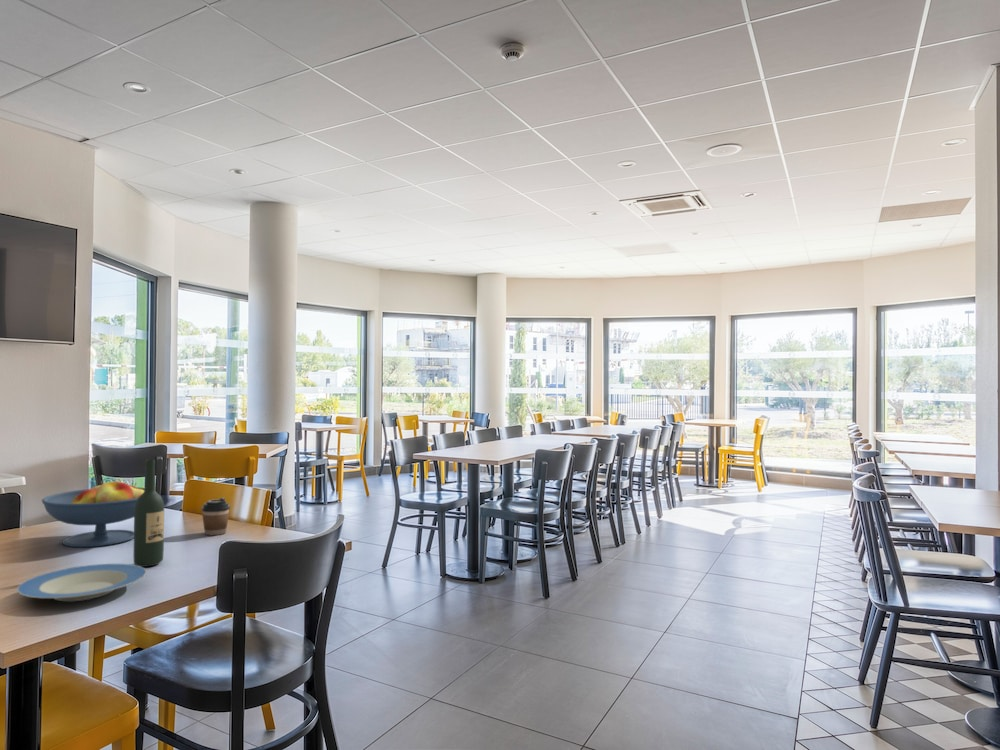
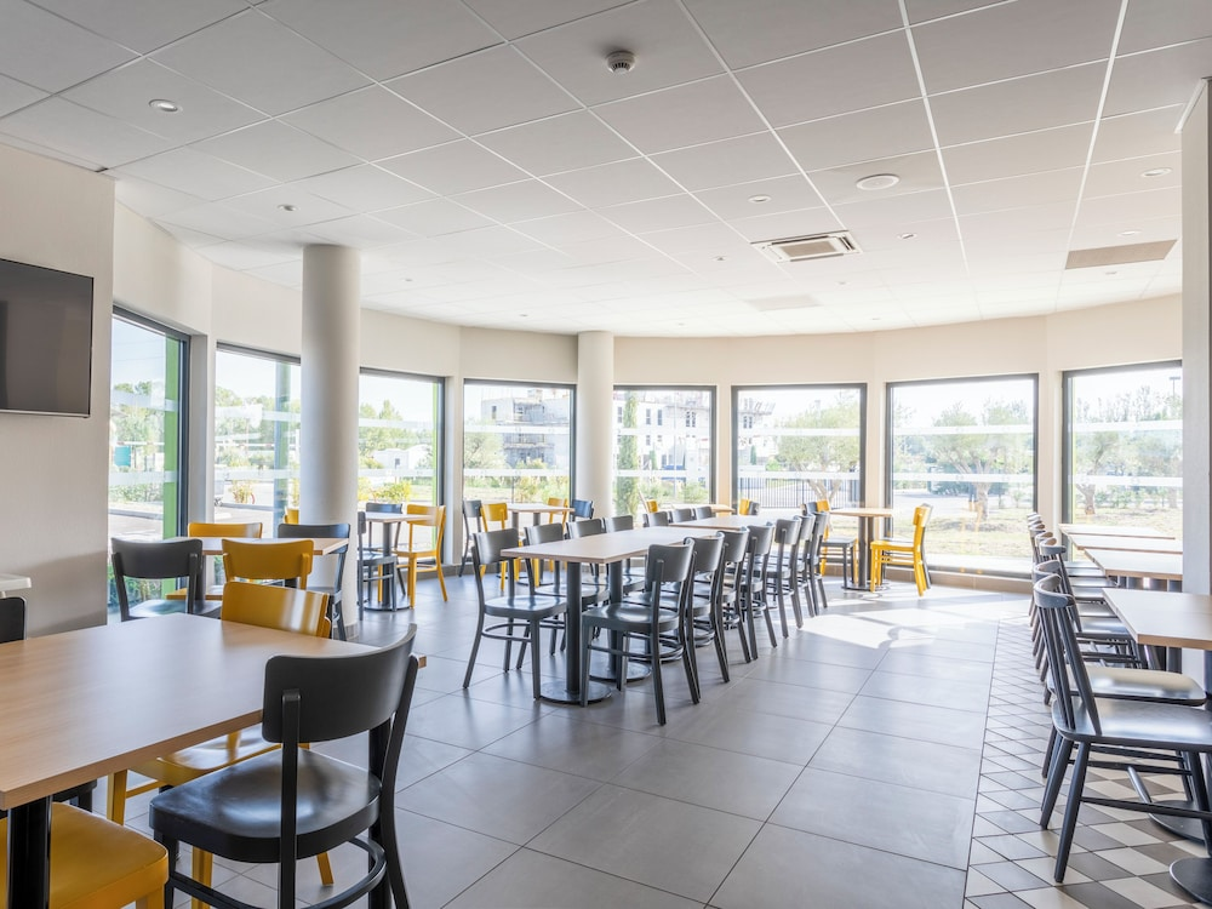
- plate [16,563,148,602]
- coffee cup [201,497,231,536]
- fruit bowl [41,480,145,548]
- wine bottle [133,459,165,568]
